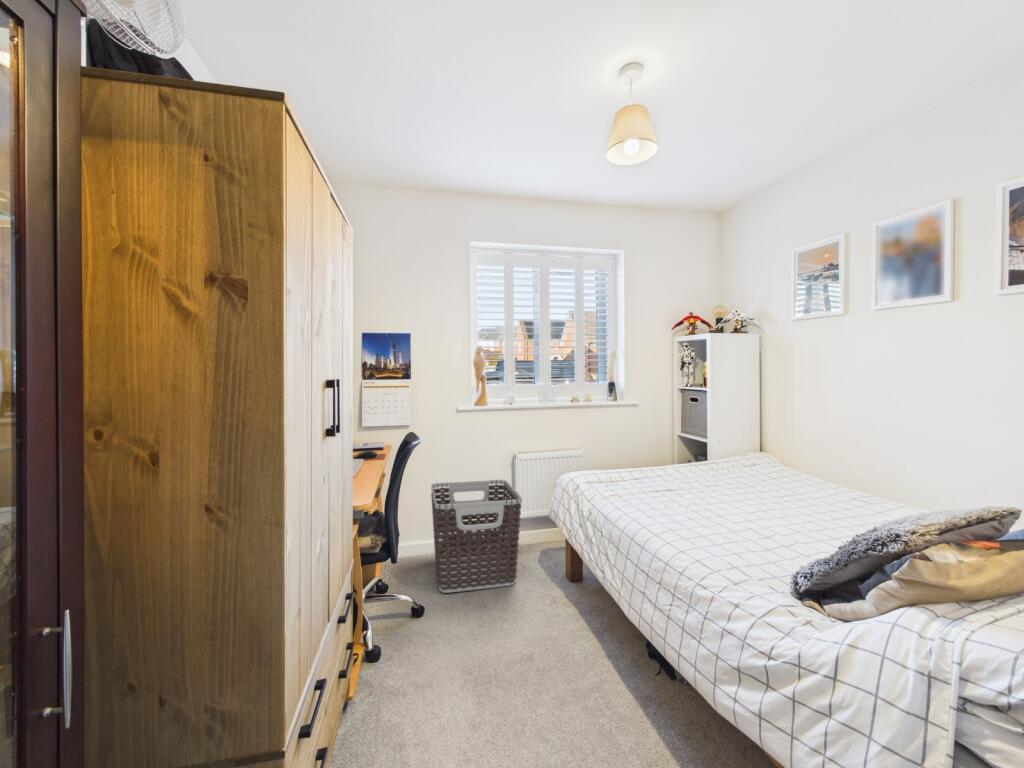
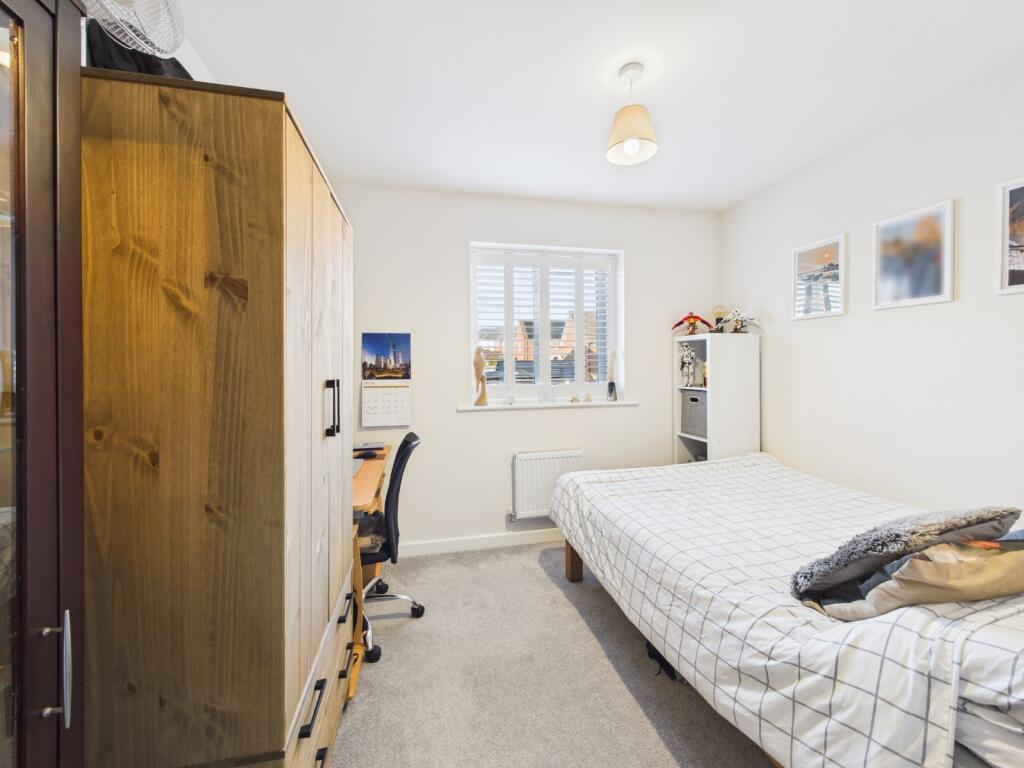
- clothes hamper [430,479,523,594]
